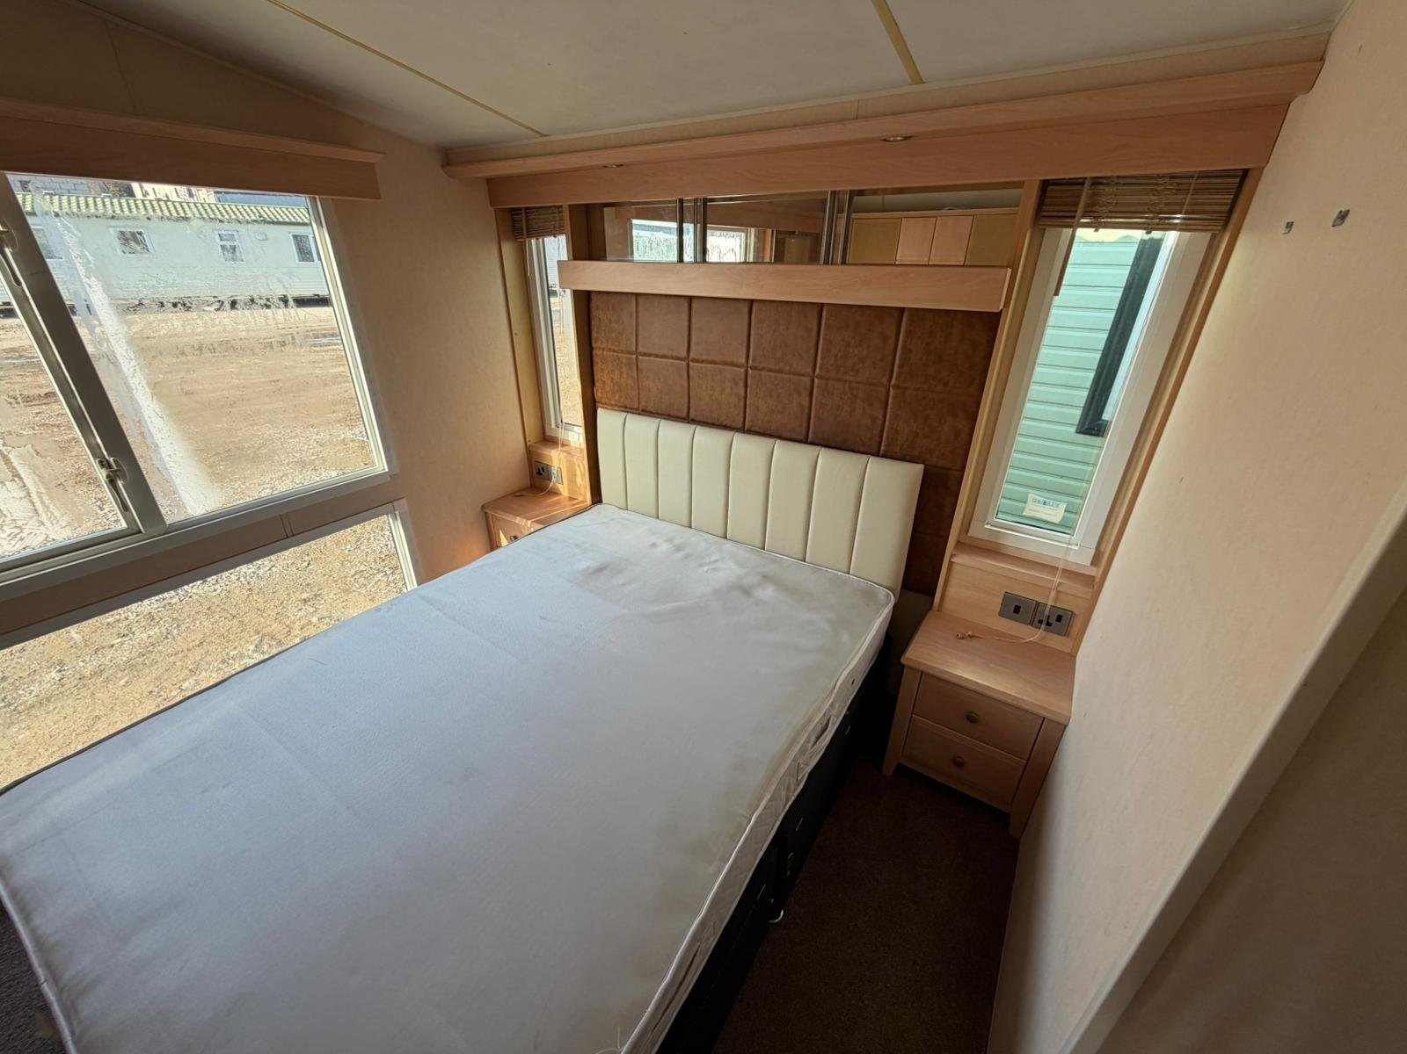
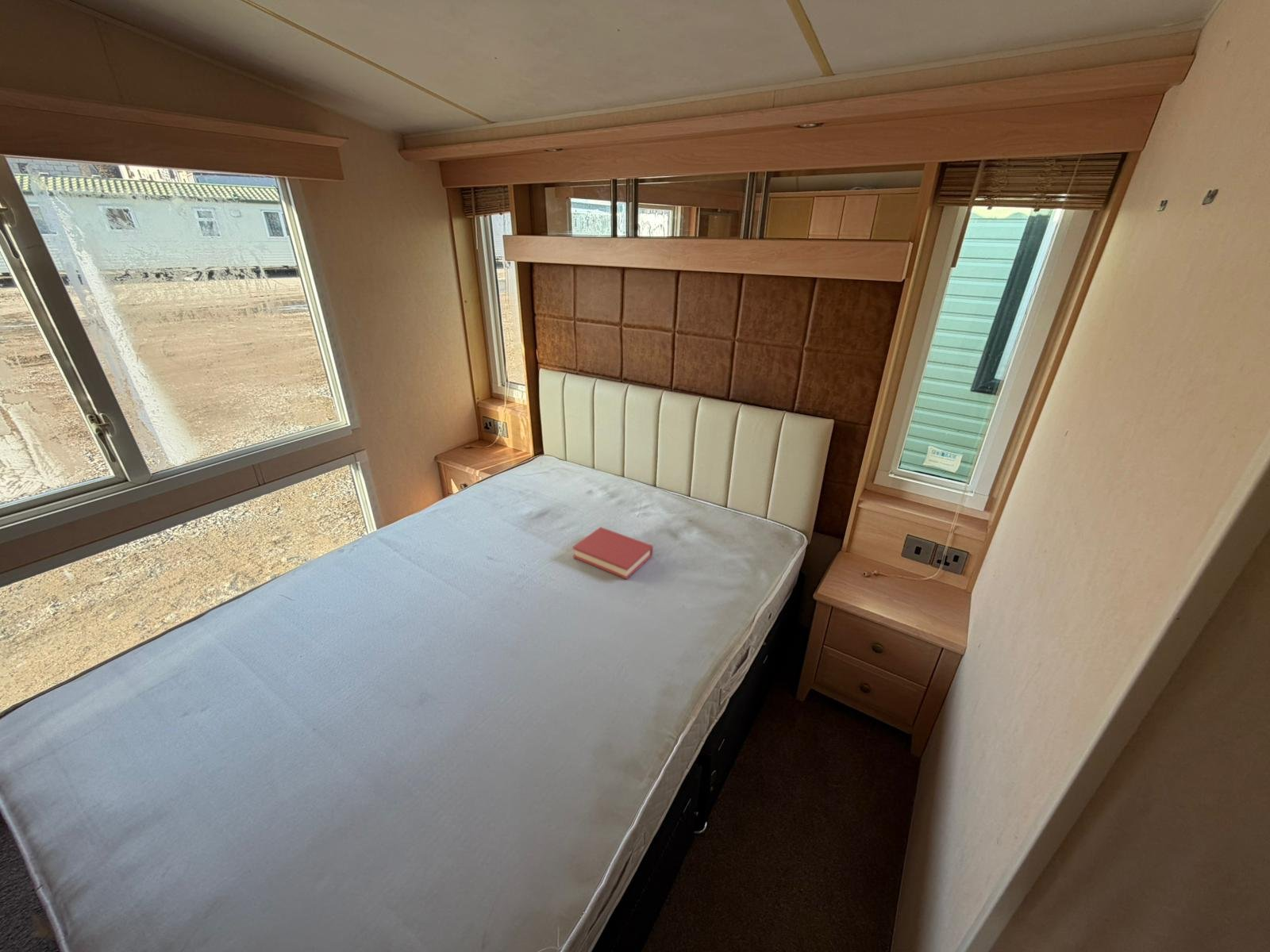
+ hardback book [572,526,654,581]
